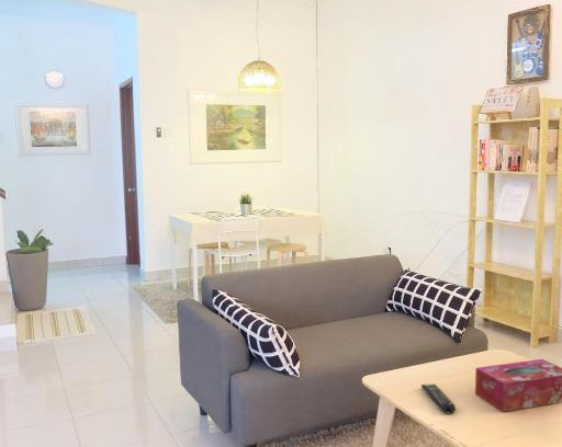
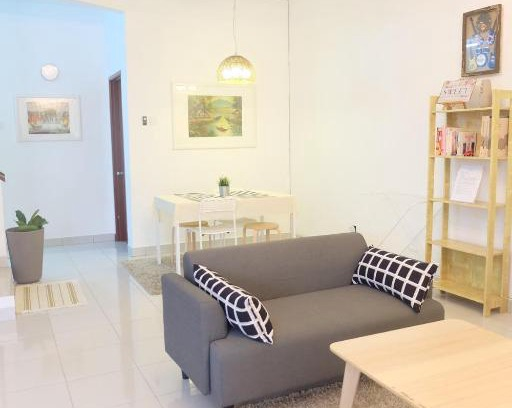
- tissue box [474,358,562,413]
- remote control [420,383,457,414]
